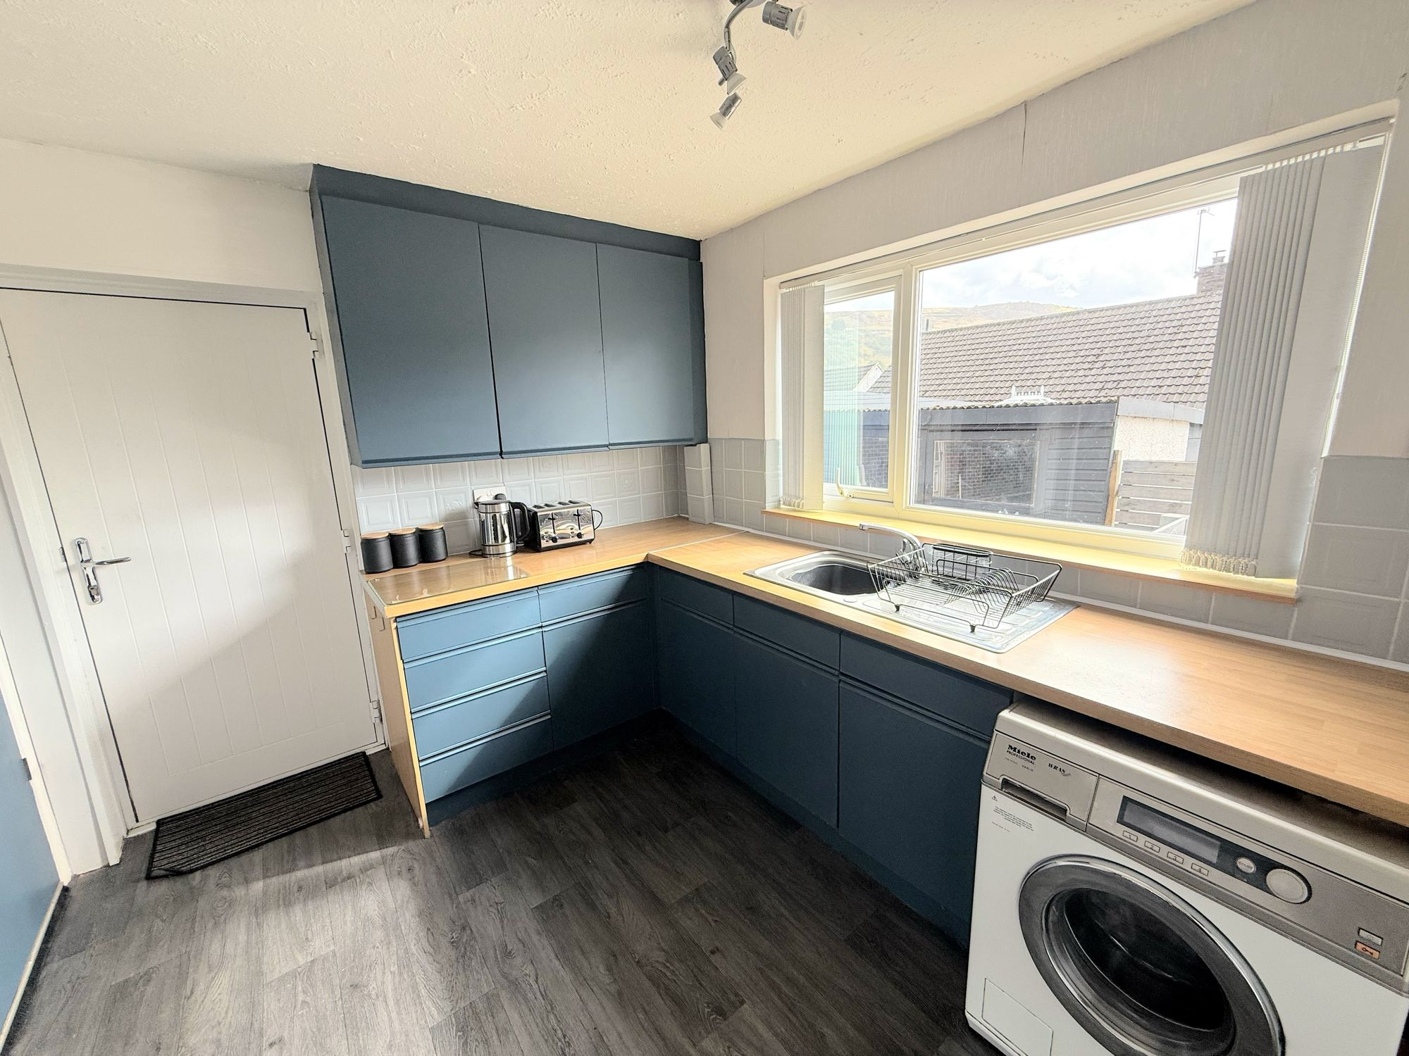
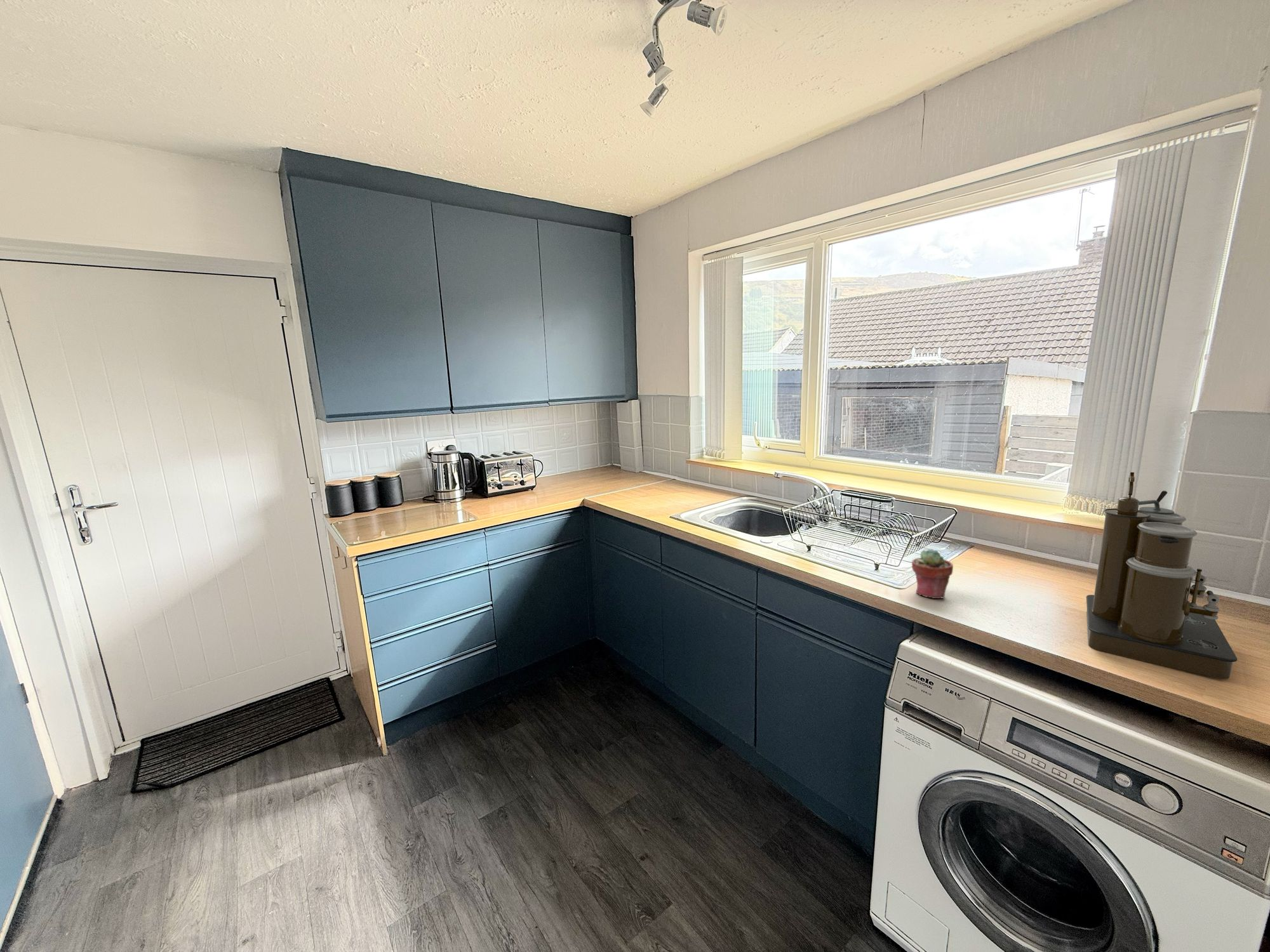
+ coffee maker [1086,472,1238,680]
+ potted succulent [911,548,954,599]
